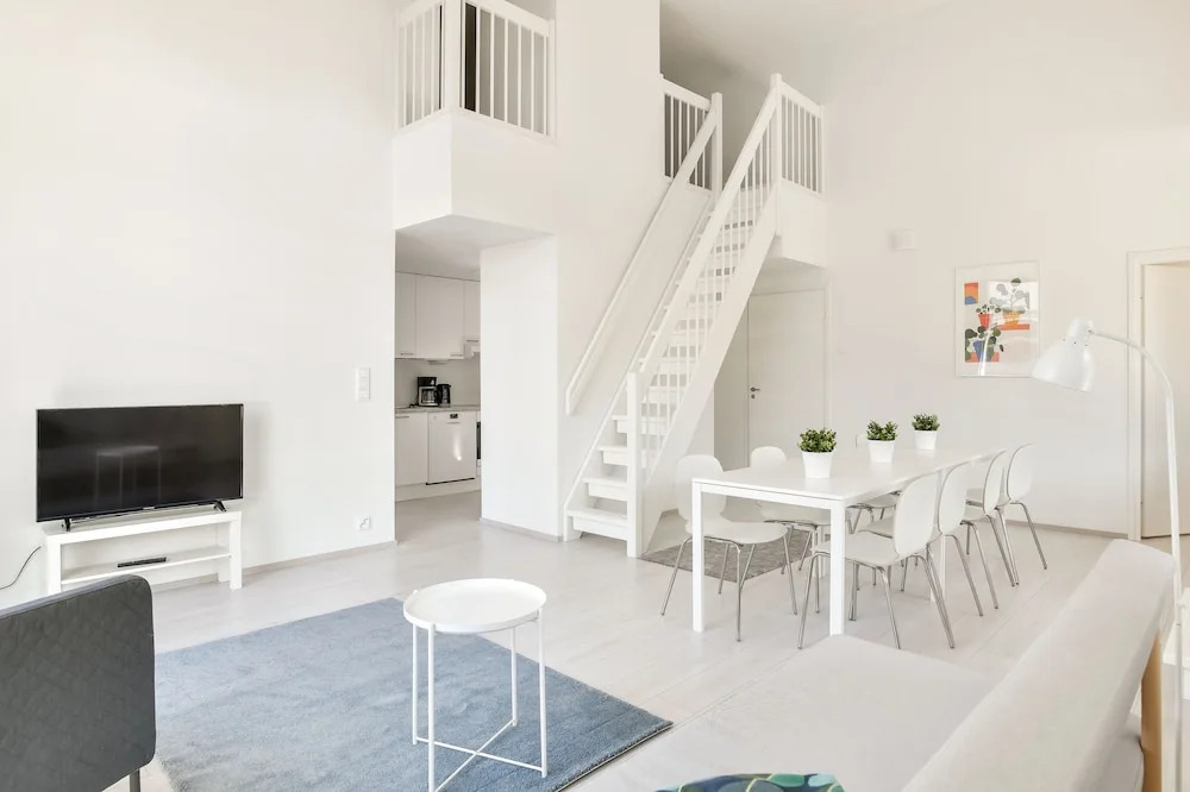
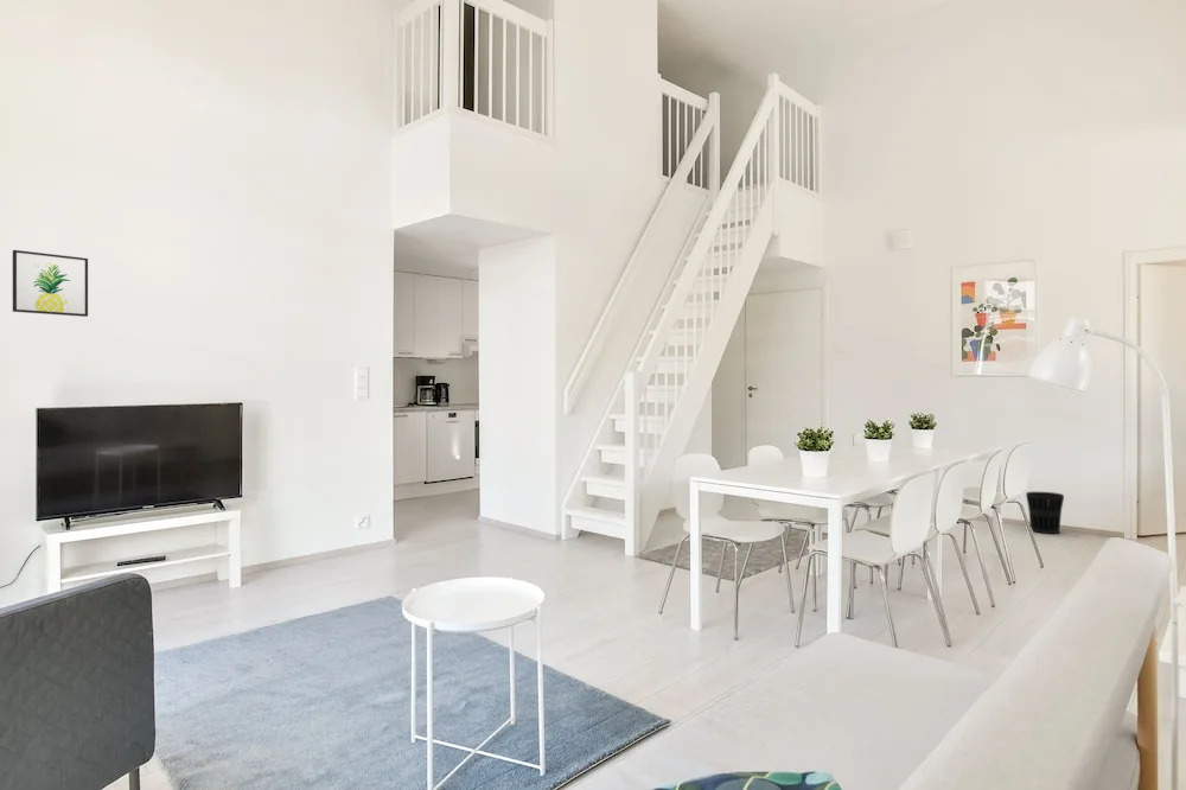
+ wall art [12,249,89,318]
+ wastebasket [1025,490,1065,535]
